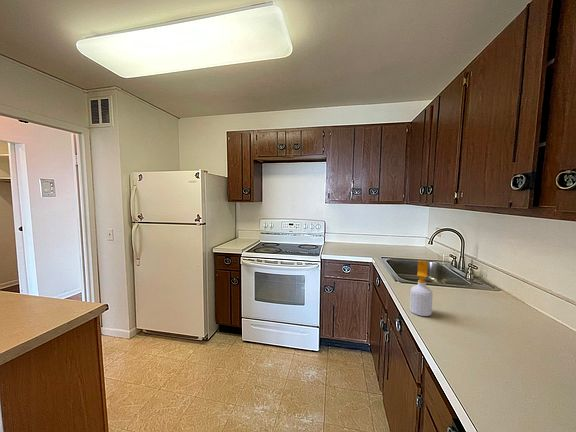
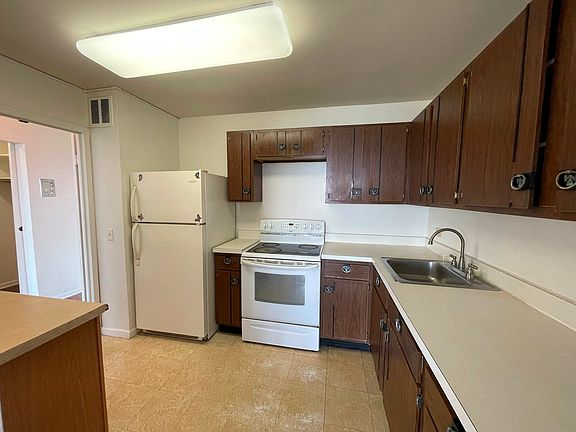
- soap bottle [409,260,434,317]
